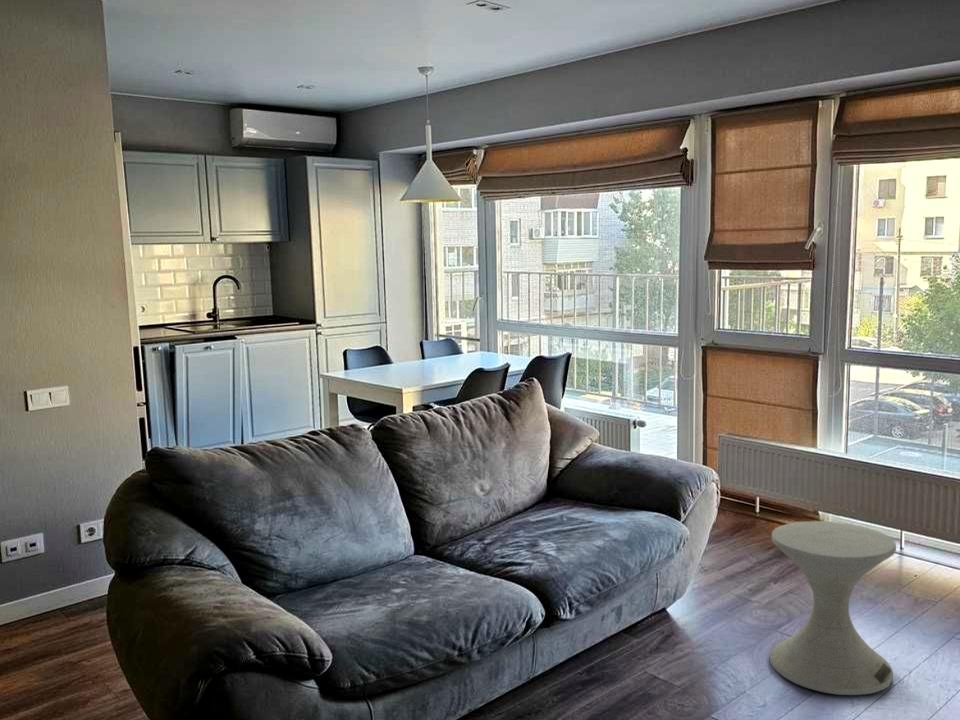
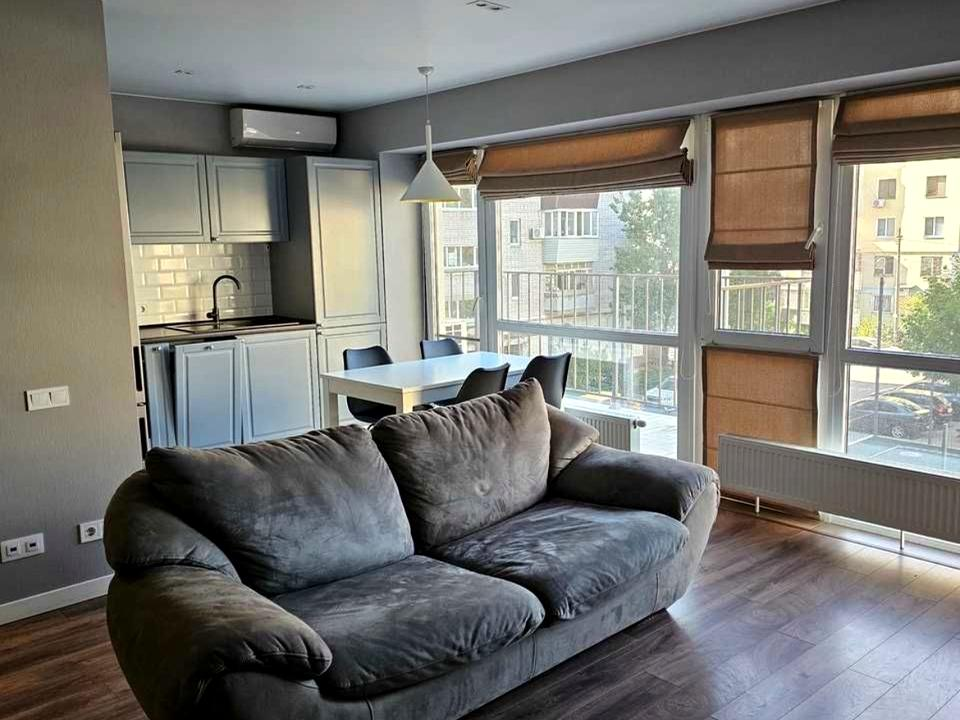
- side table [769,520,897,696]
